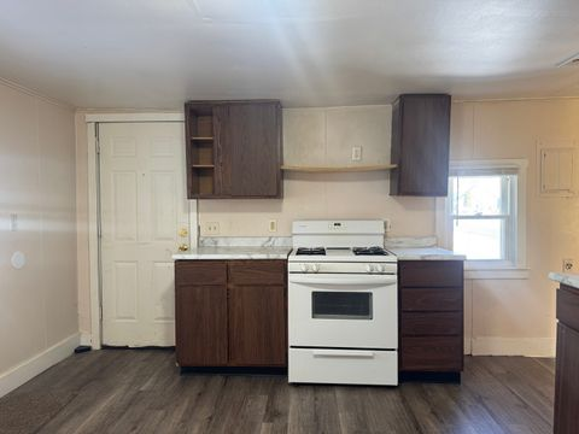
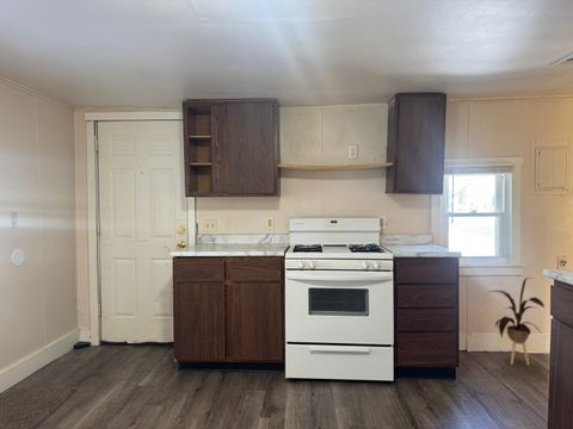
+ house plant [487,276,546,366]
